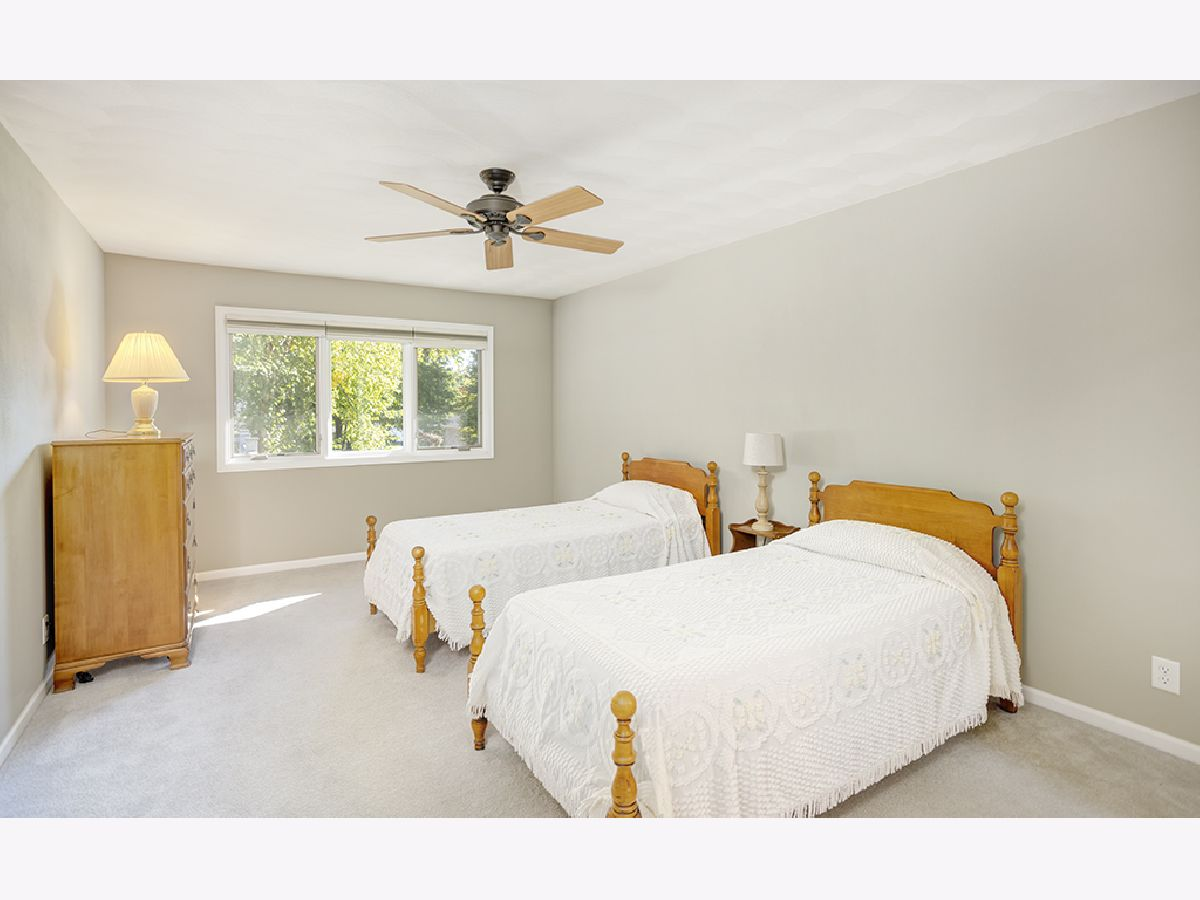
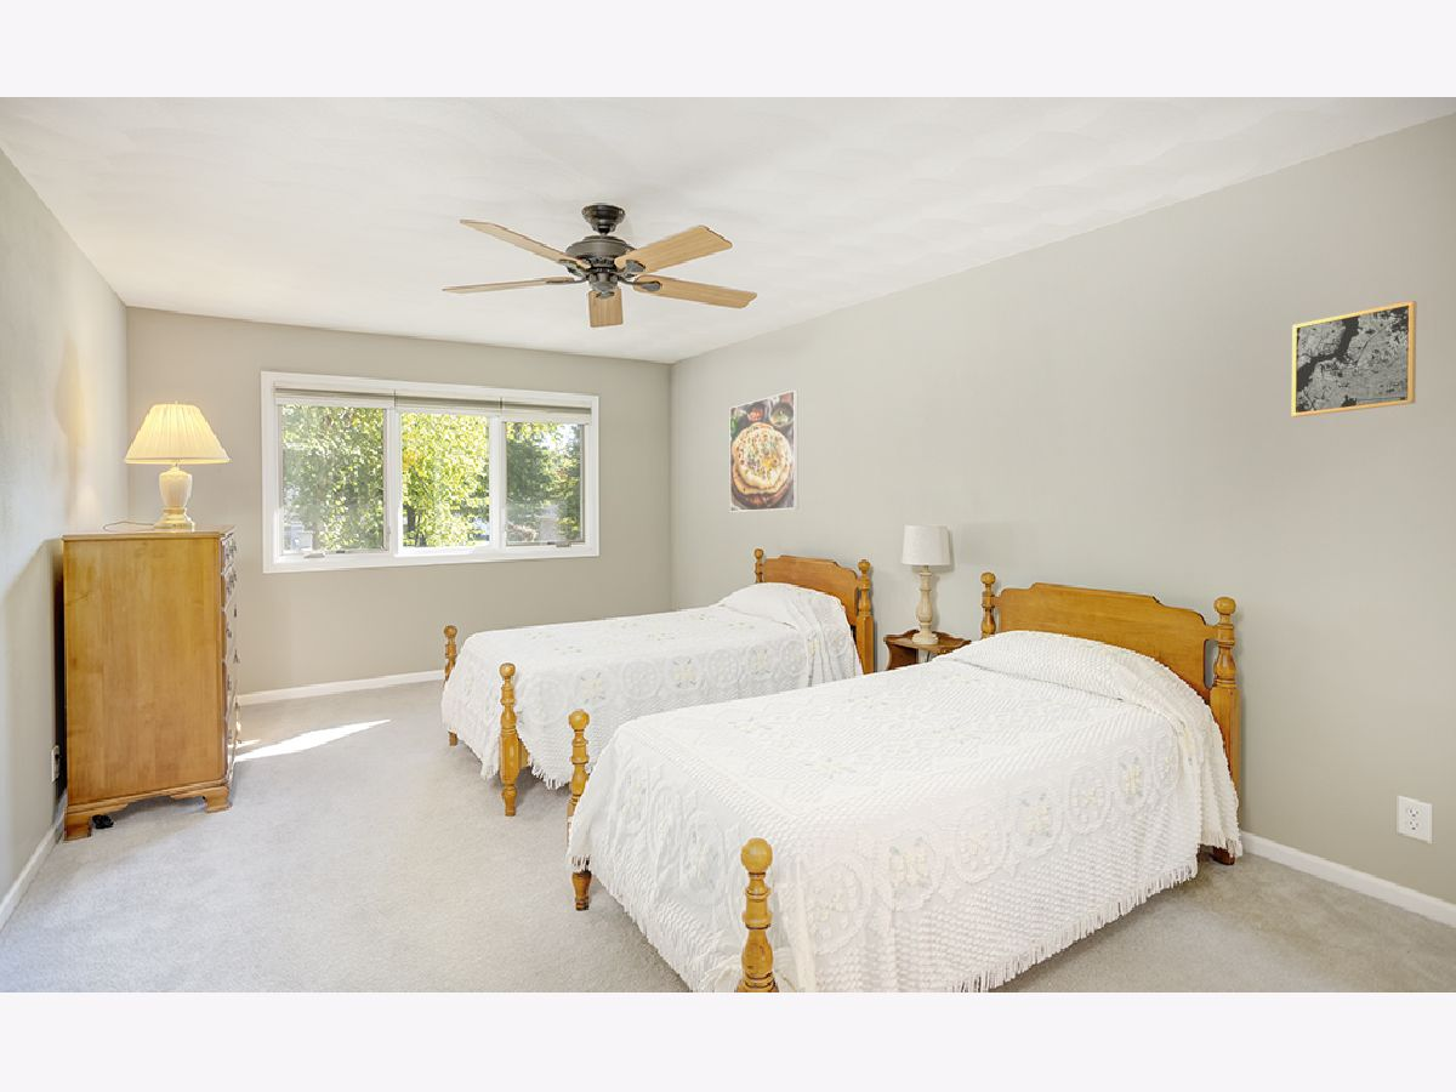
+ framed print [728,389,800,513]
+ wall art [1291,300,1417,419]
